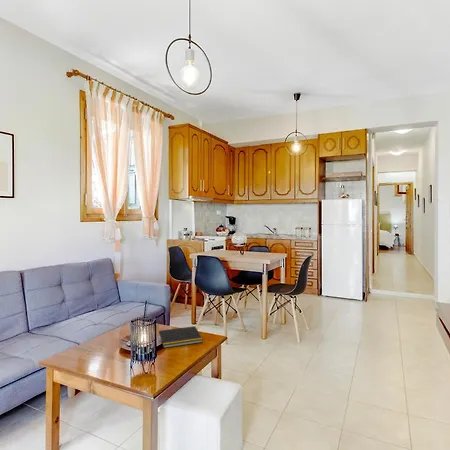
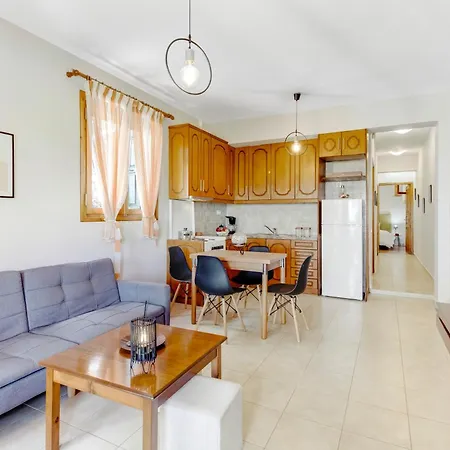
- notepad [157,325,203,349]
